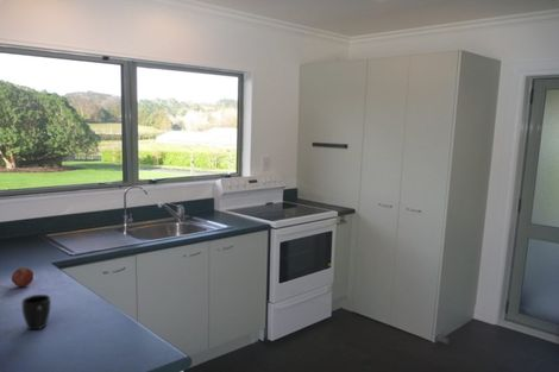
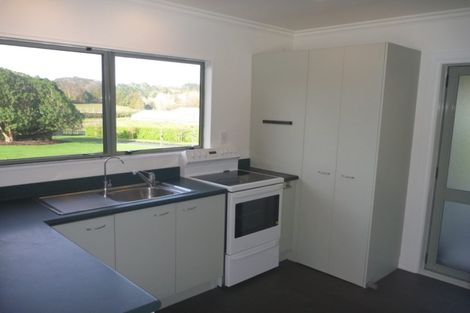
- fruit [11,266,34,288]
- mug [21,294,51,332]
